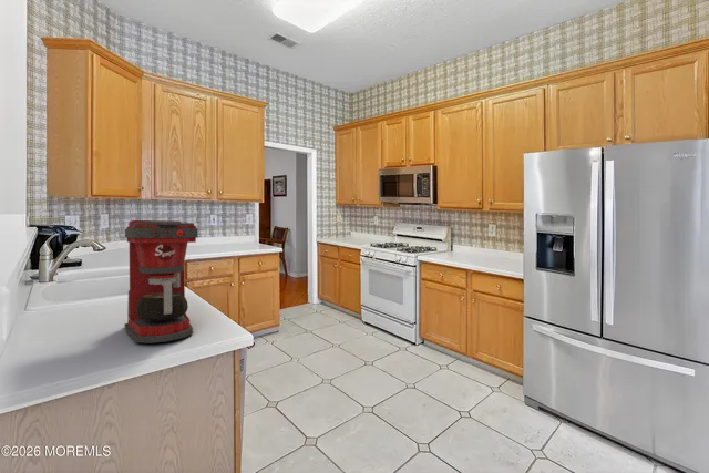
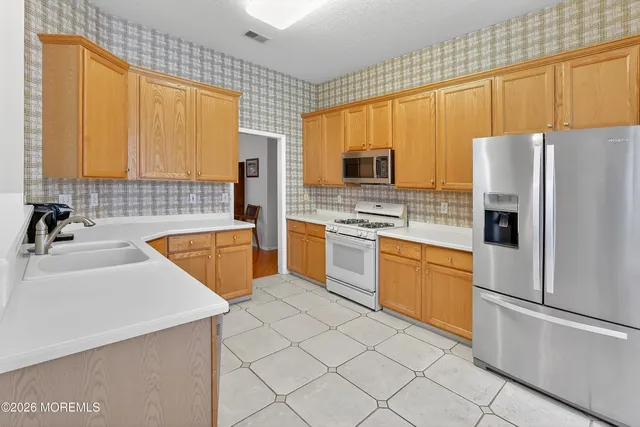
- coffee maker [123,219,198,345]
